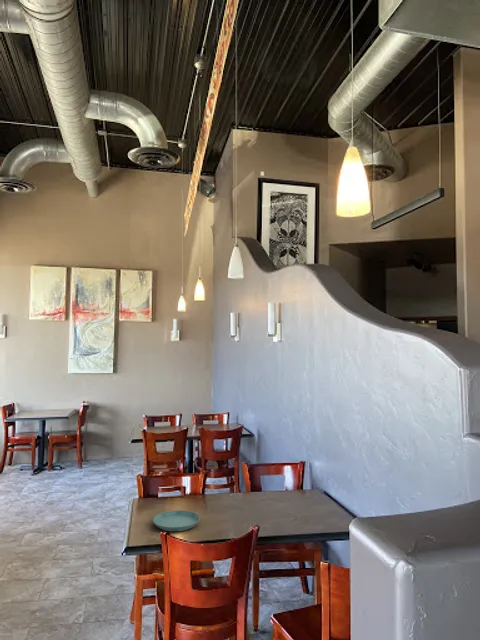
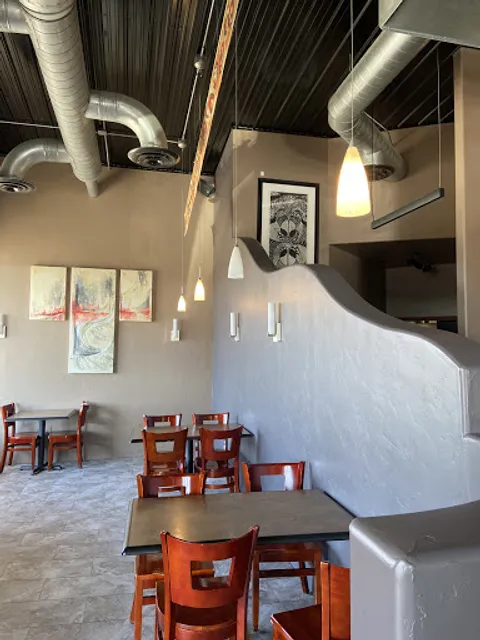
- saucer [152,509,201,532]
